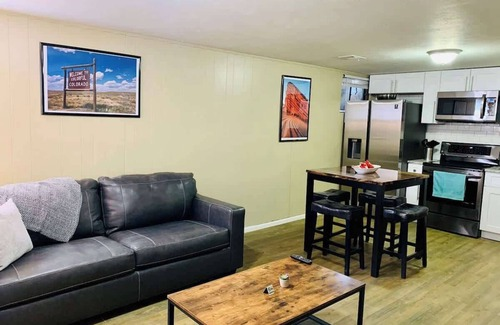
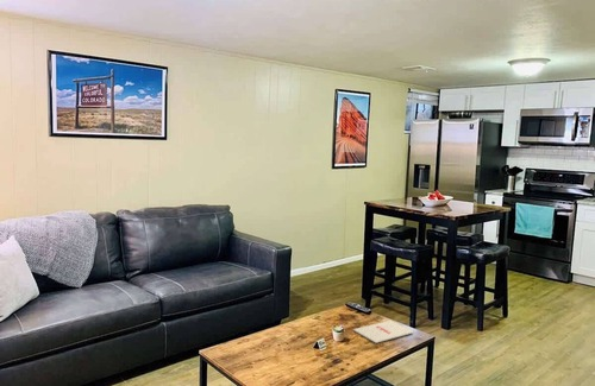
+ magazine [352,319,415,344]
